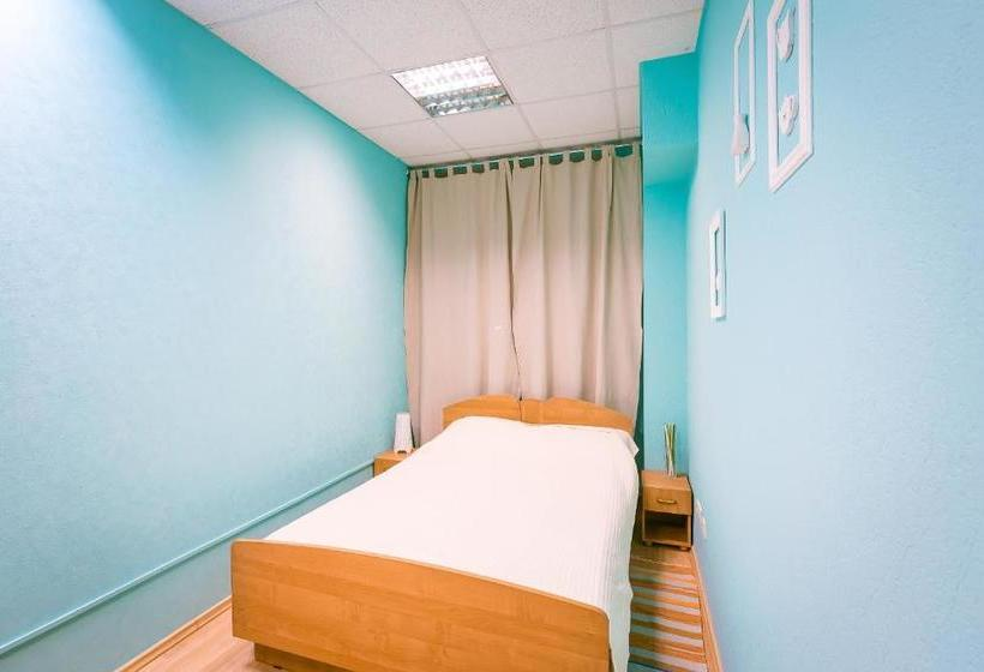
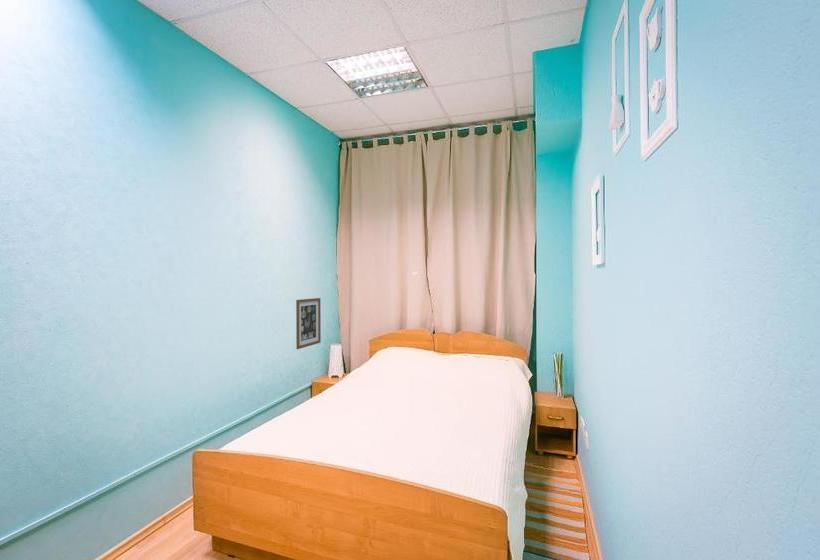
+ wall art [295,297,322,350]
